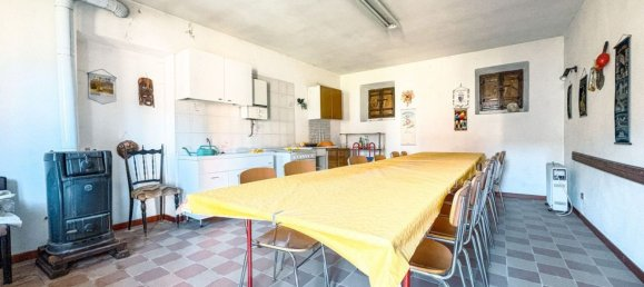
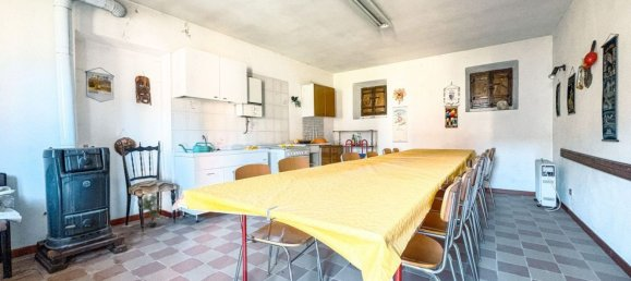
+ potted plant [142,192,163,228]
